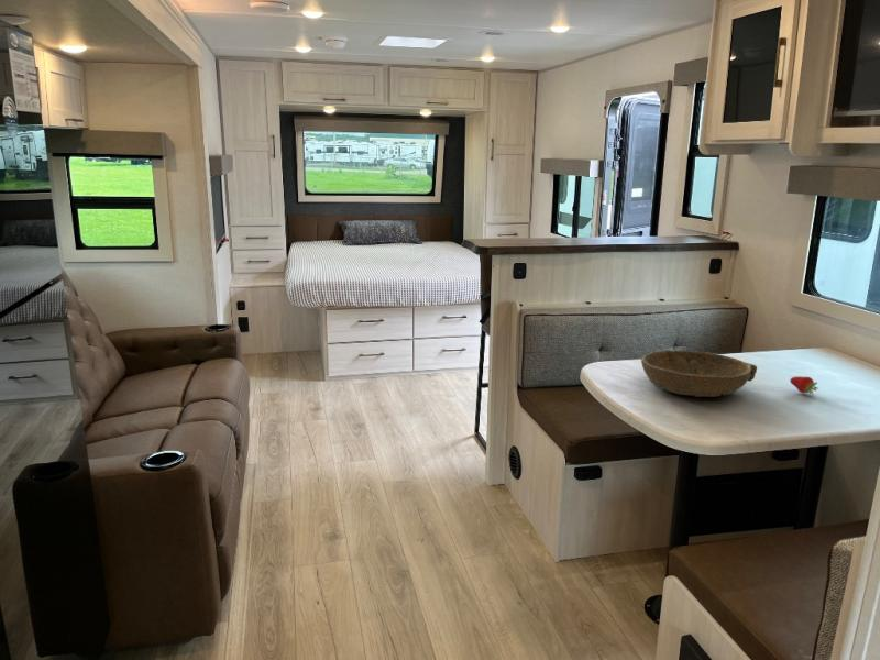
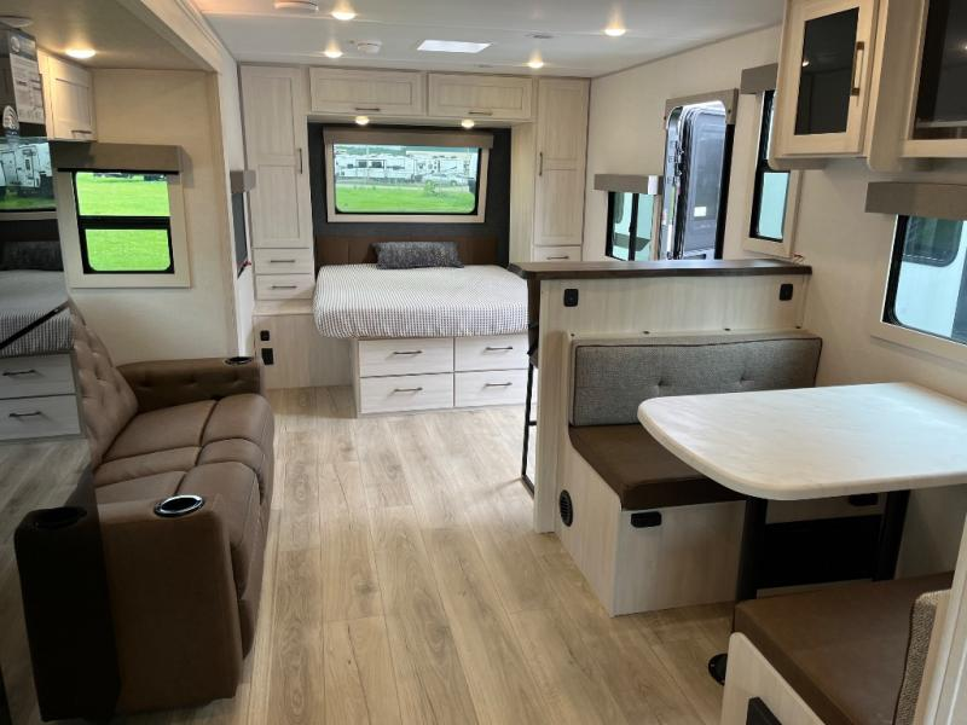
- fruit [789,375,820,396]
- bowl [640,350,758,398]
